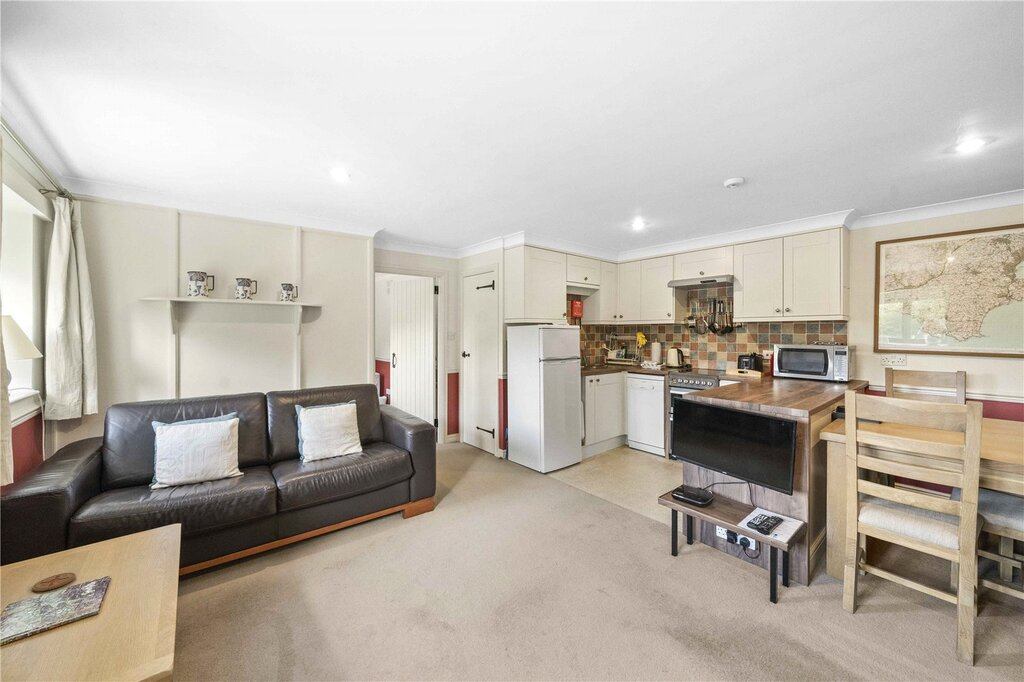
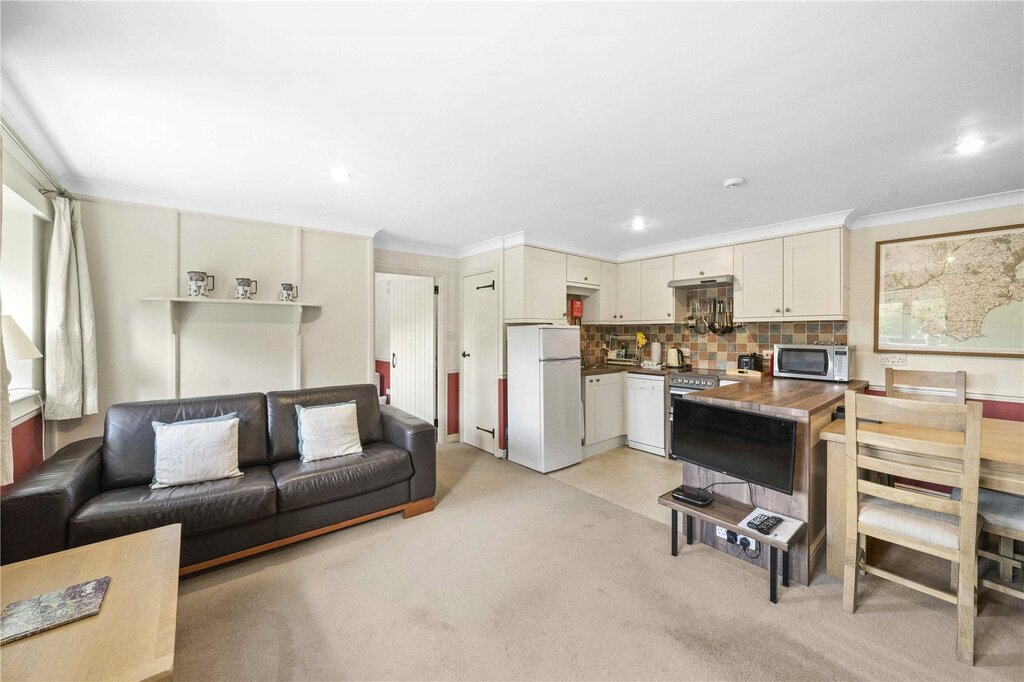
- coaster [31,572,77,592]
